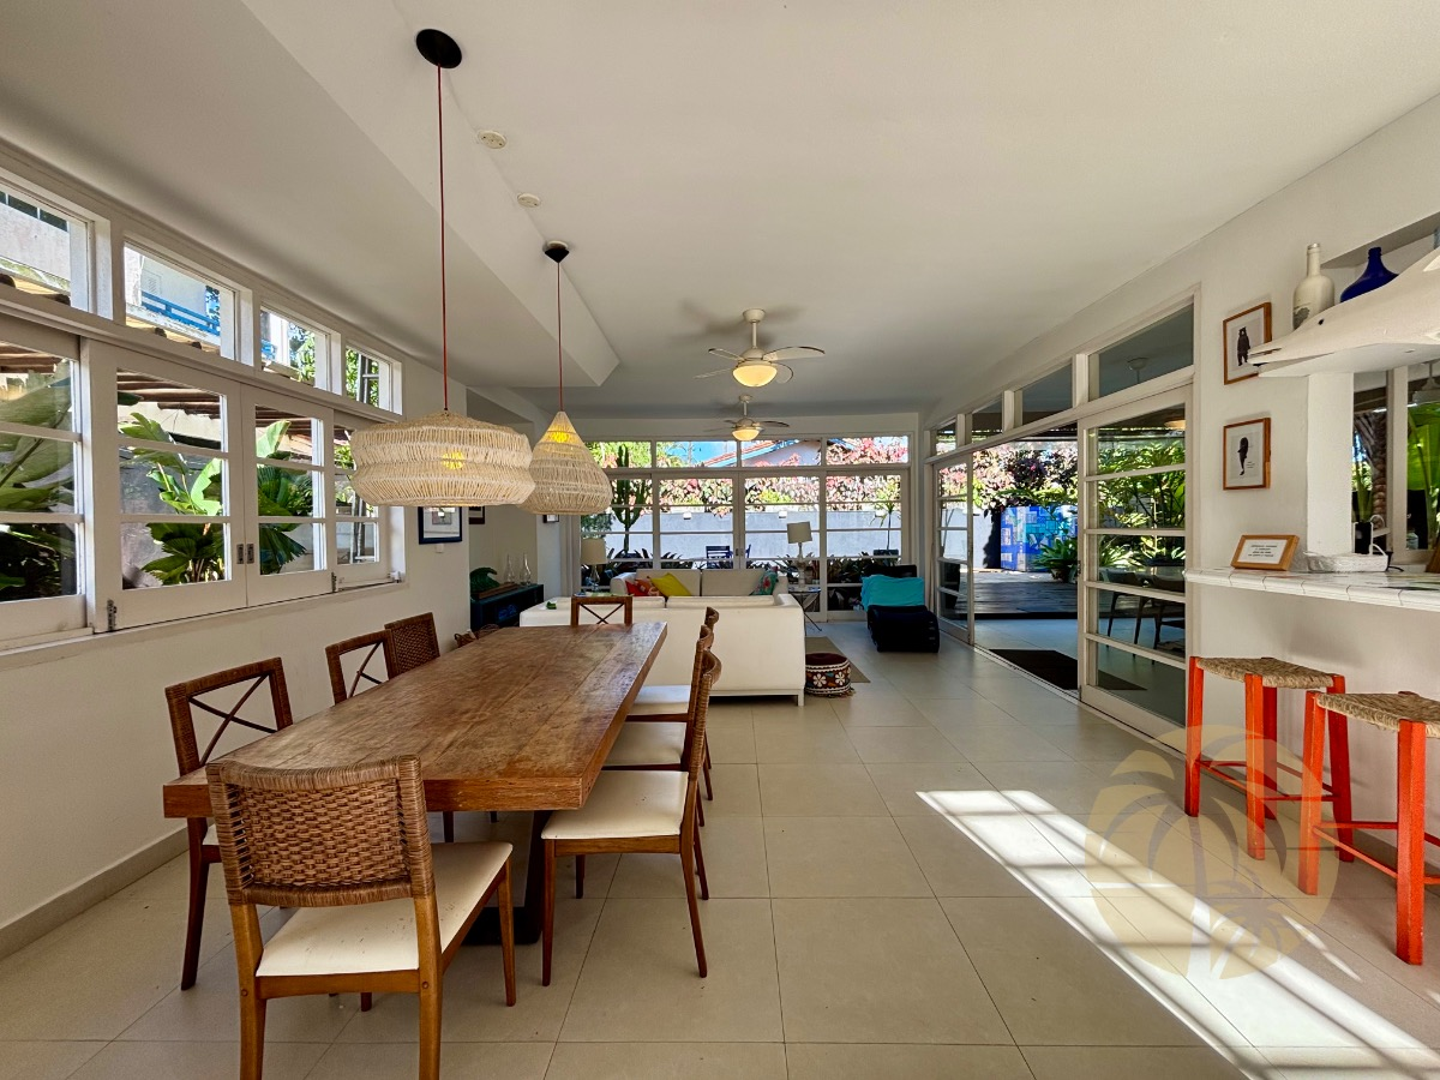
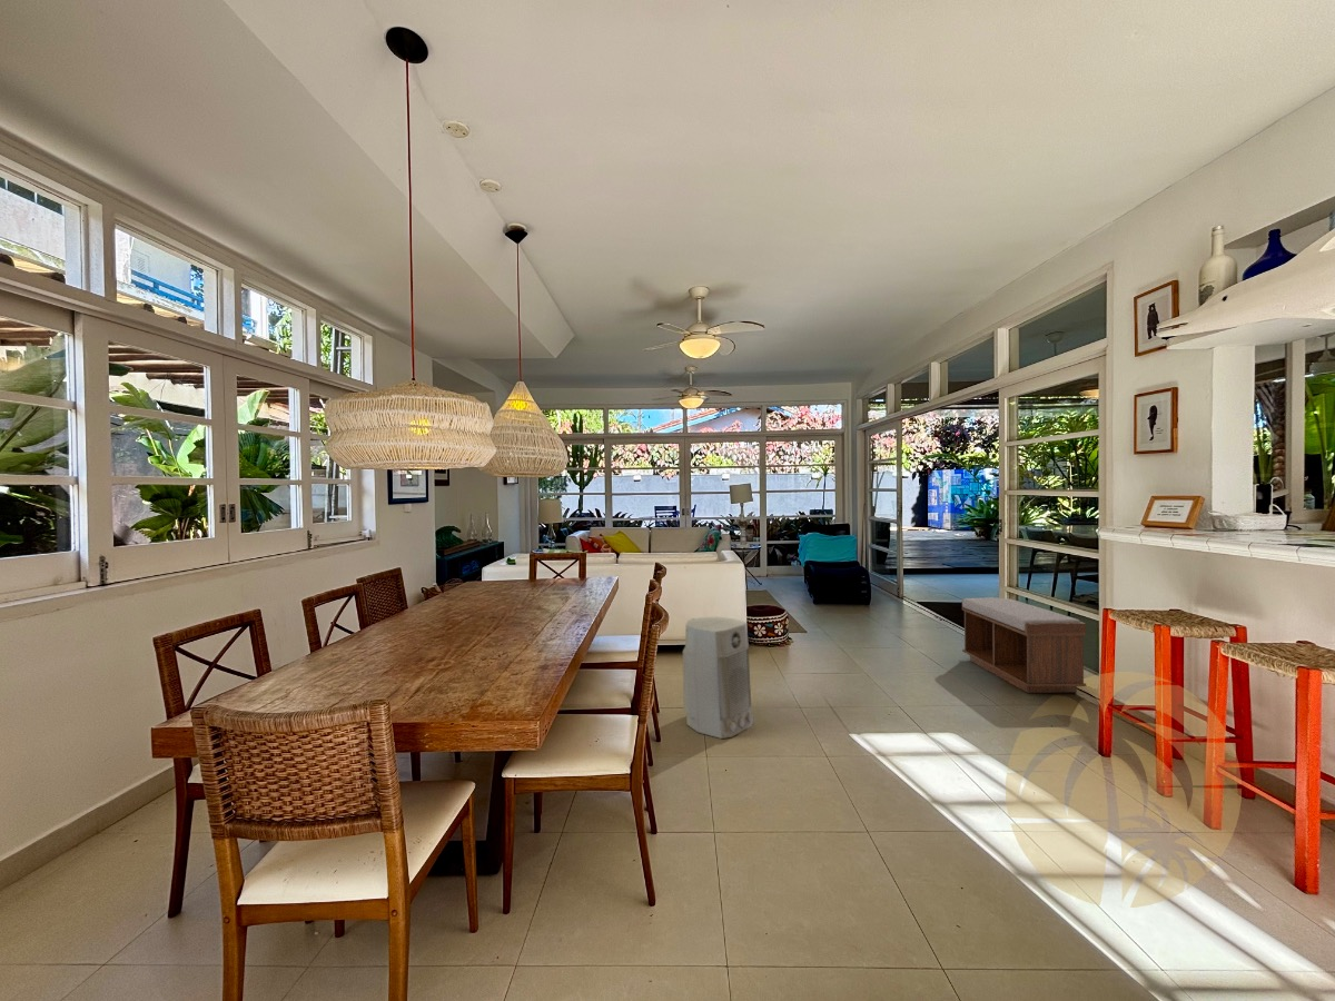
+ air purifier [682,616,754,740]
+ bench [961,596,1087,694]
